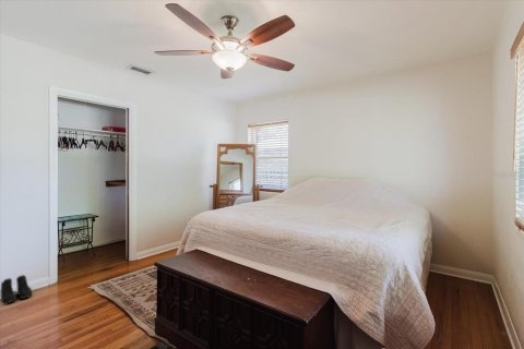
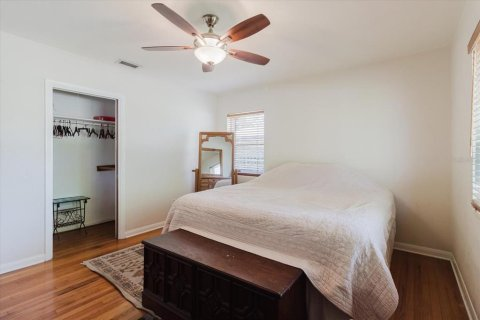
- boots [0,274,34,305]
